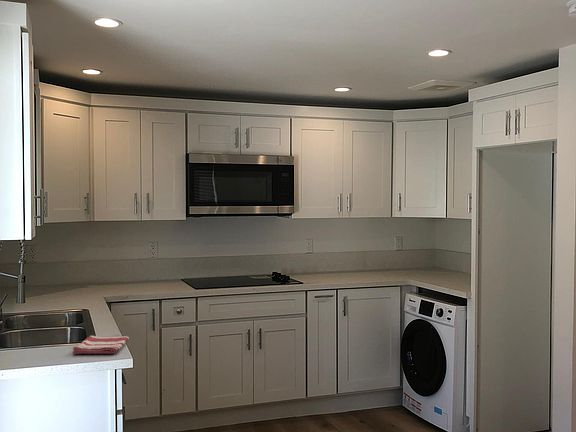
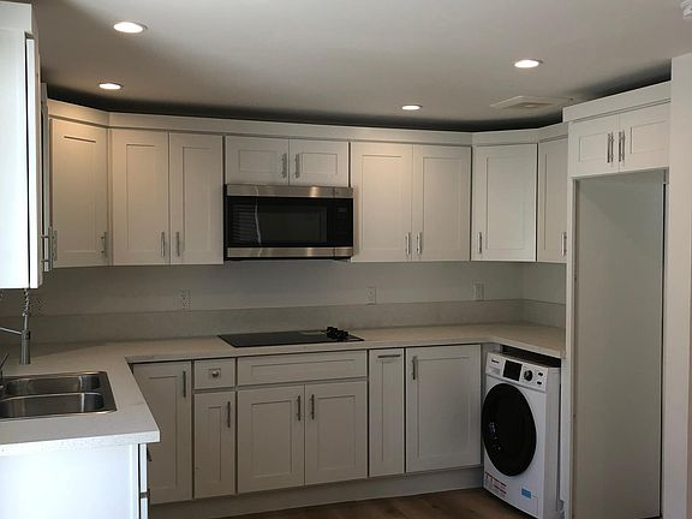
- dish towel [72,335,130,355]
